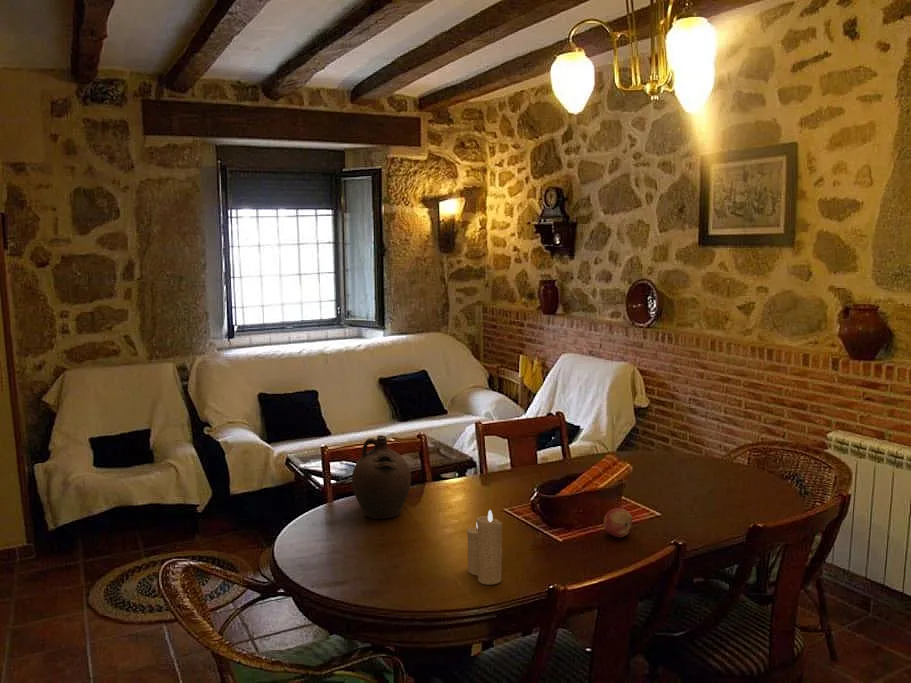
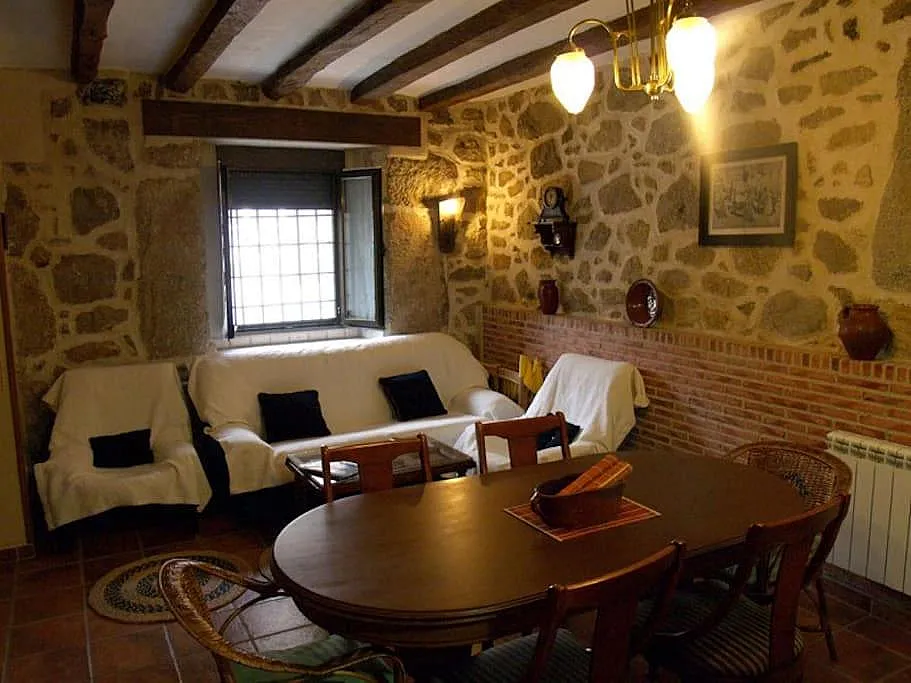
- ceramic jug [351,434,412,520]
- fruit [603,507,633,538]
- candle [466,509,503,586]
